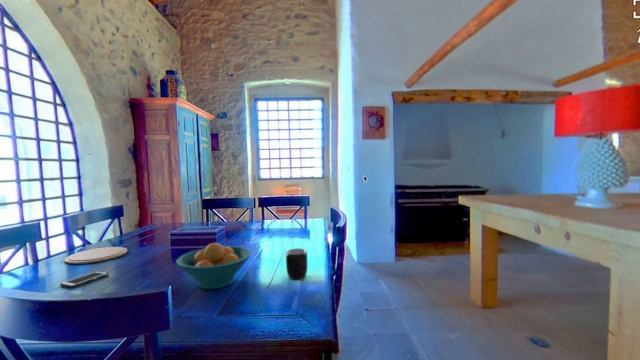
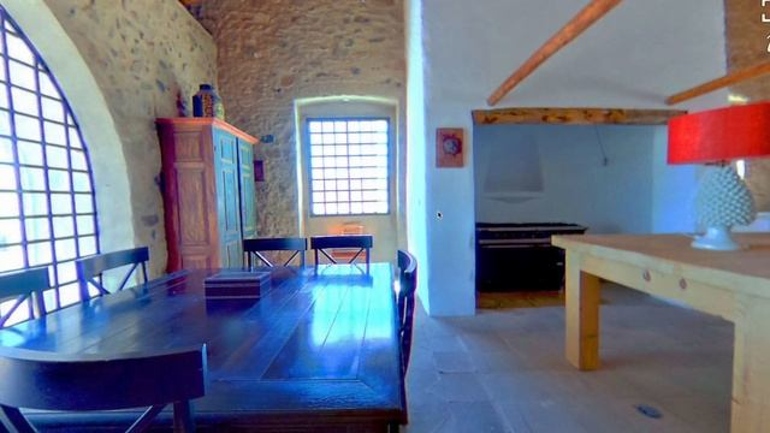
- fruit bowl [176,242,252,290]
- plate [63,246,128,265]
- mug [285,248,308,281]
- cell phone [59,270,109,289]
